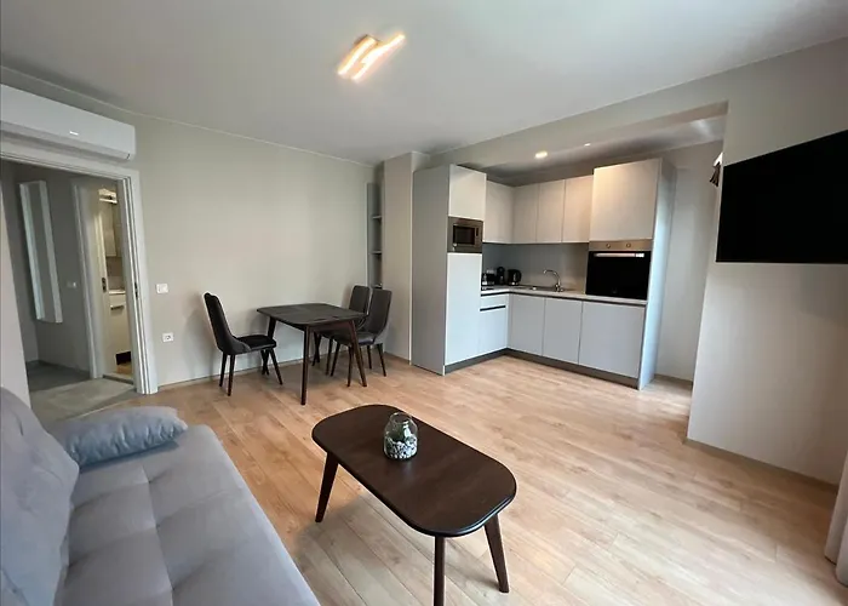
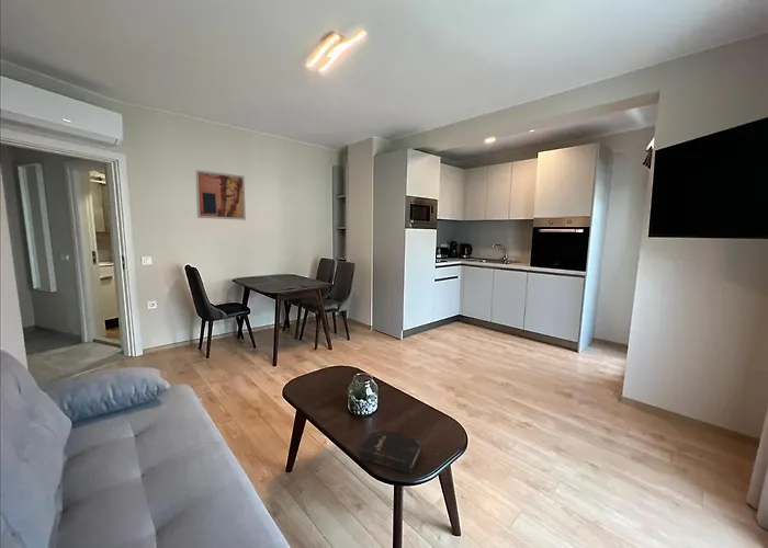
+ hardback book [359,427,422,475]
+ wall art [194,169,247,221]
